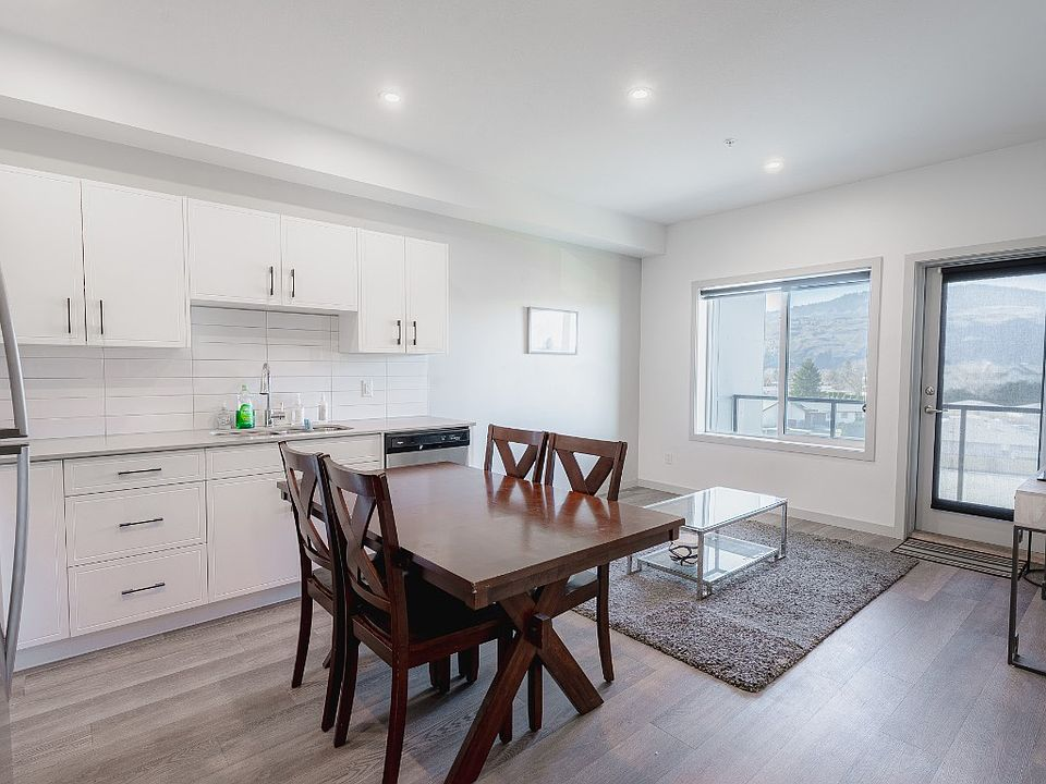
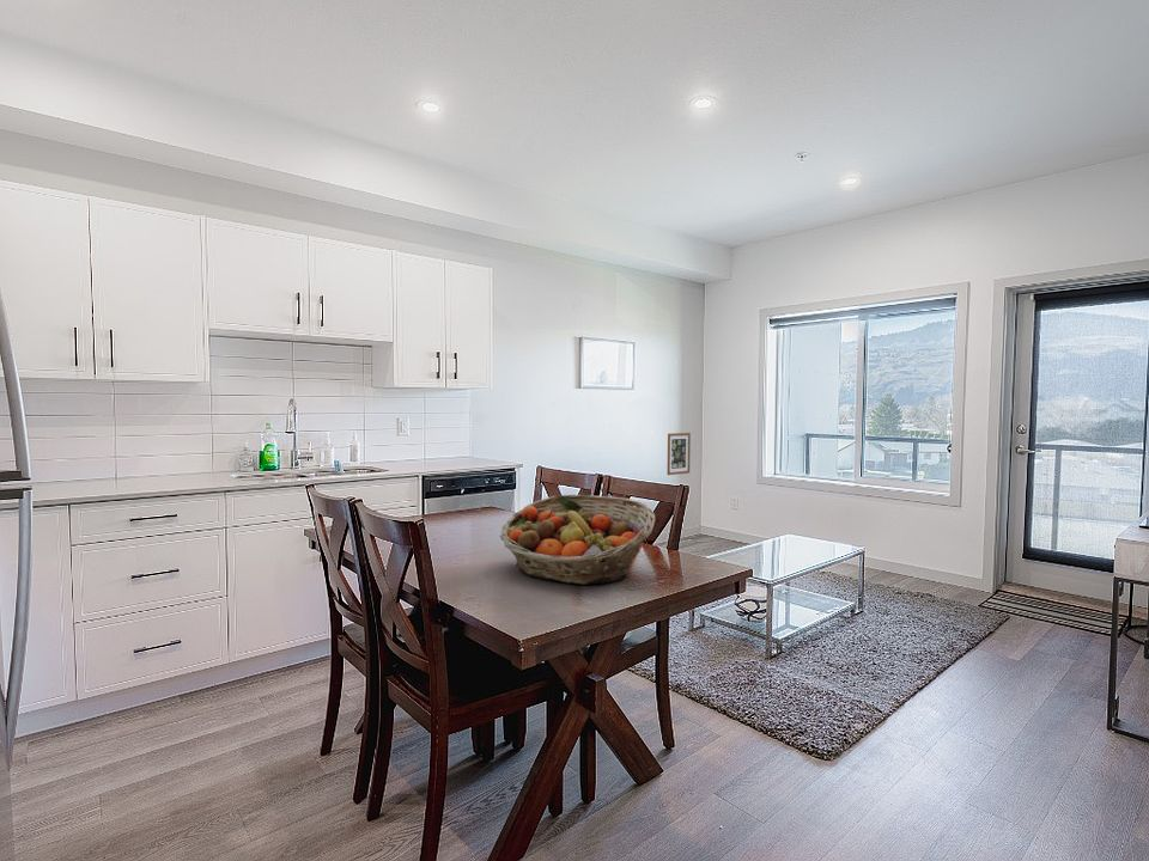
+ wall art [667,432,692,476]
+ fruit basket [499,494,656,586]
